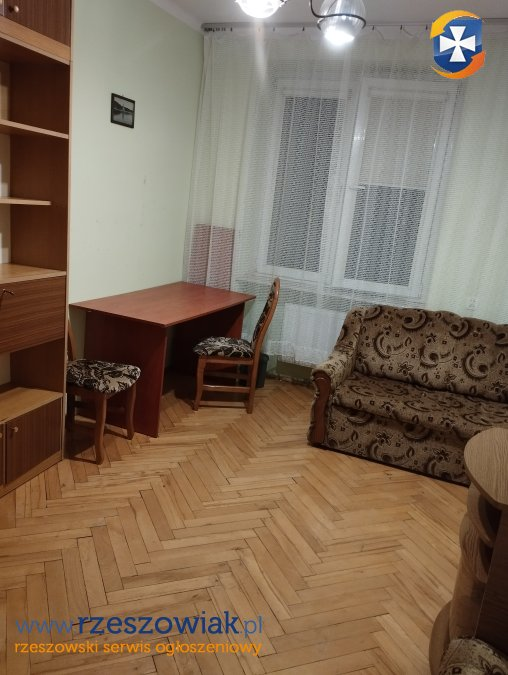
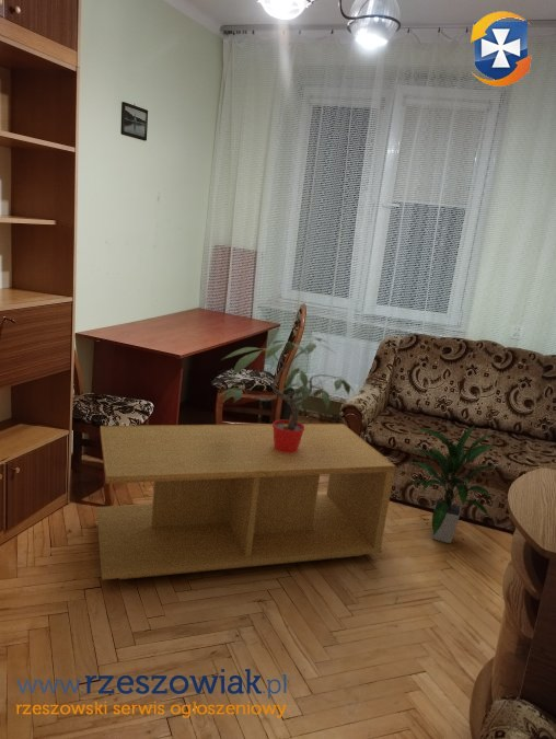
+ coffee table [96,423,396,581]
+ indoor plant [404,424,497,544]
+ potted plant [217,335,357,453]
